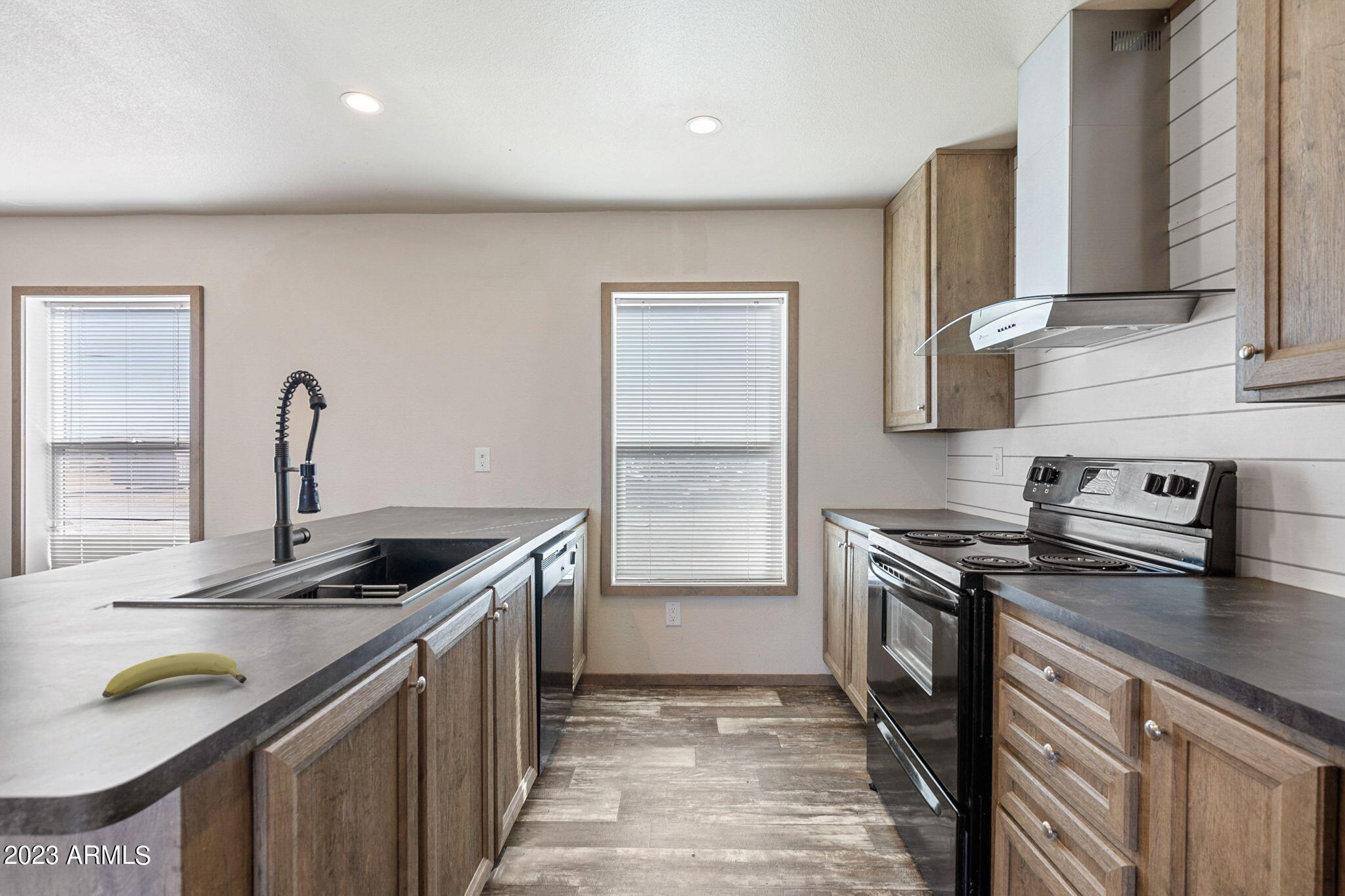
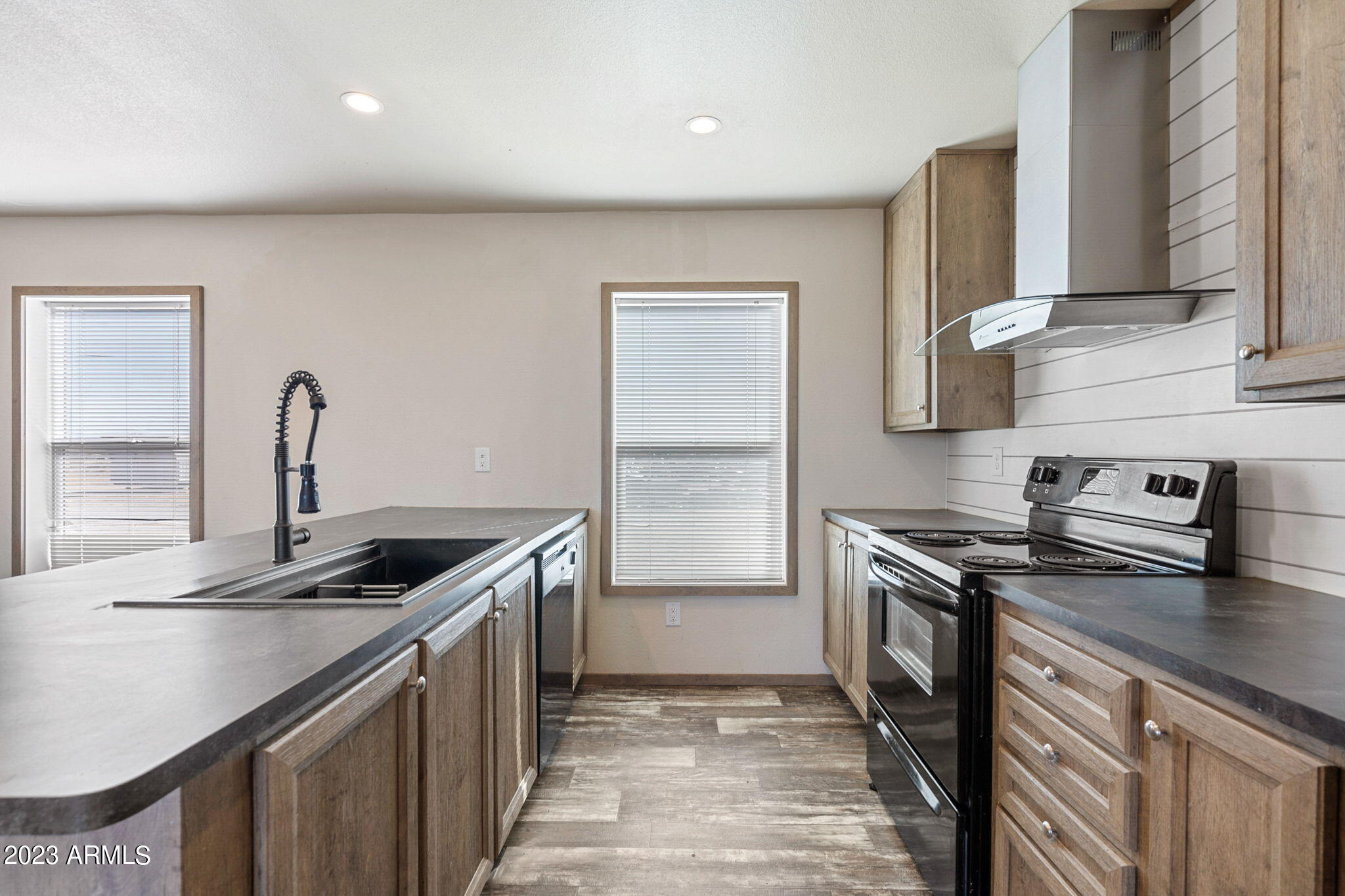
- fruit [102,652,248,698]
